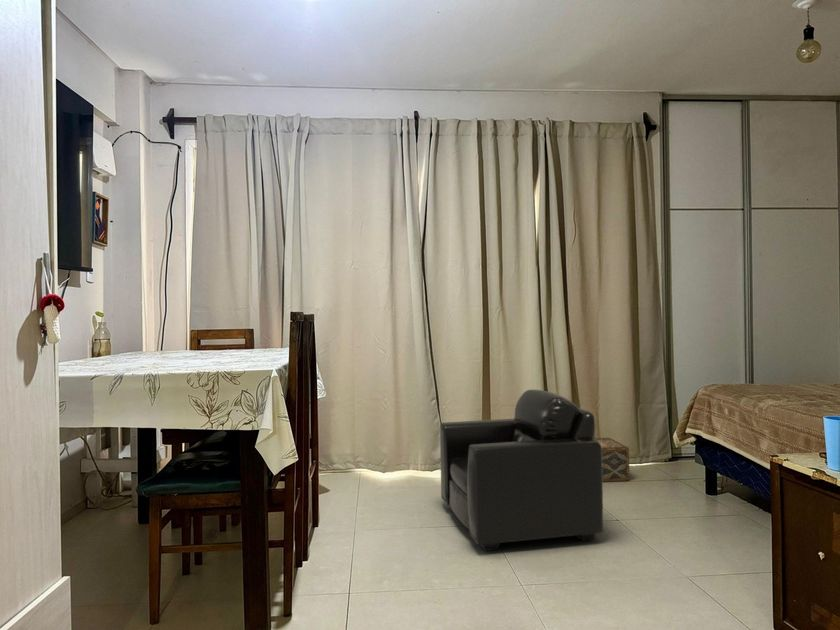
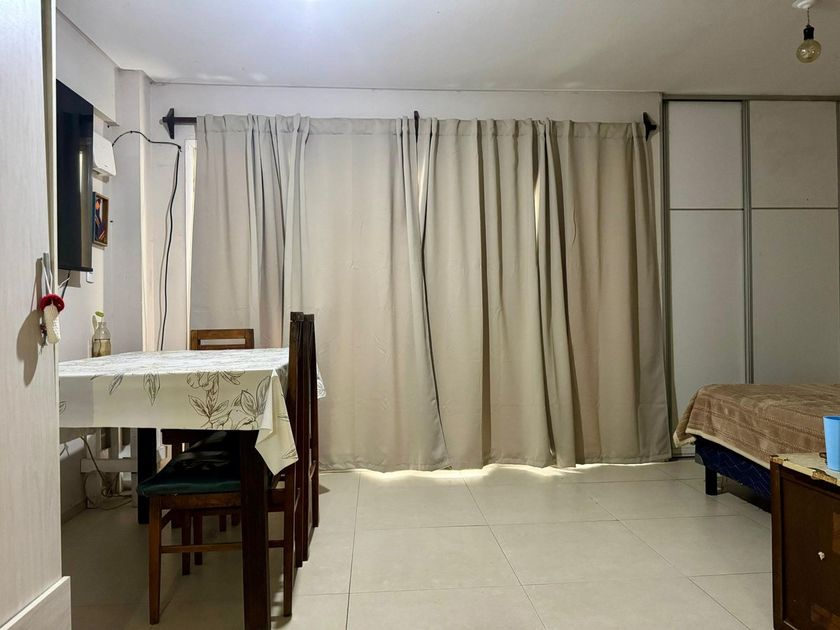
- armchair [439,389,605,552]
- woven basket [595,437,630,482]
